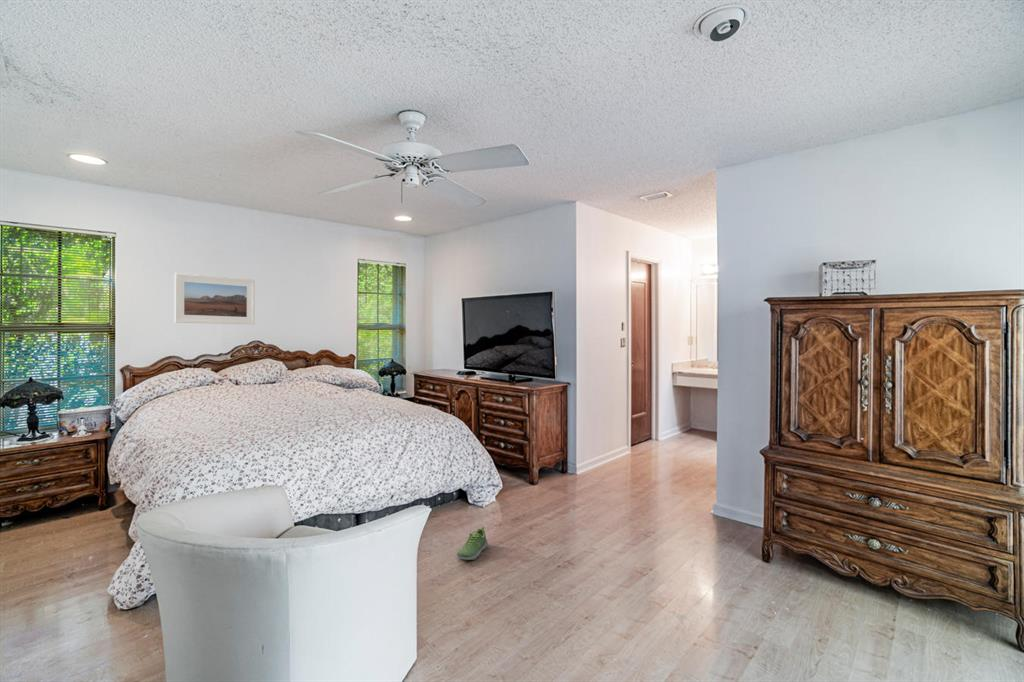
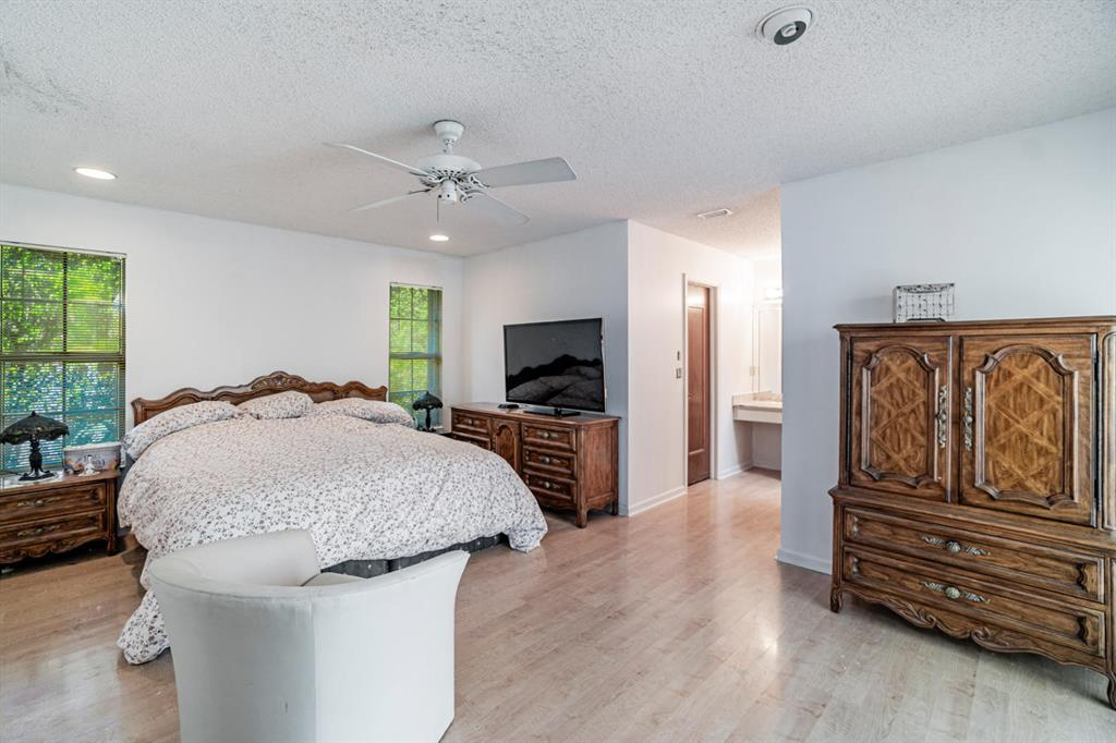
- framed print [173,272,256,326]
- shoe [456,526,489,561]
